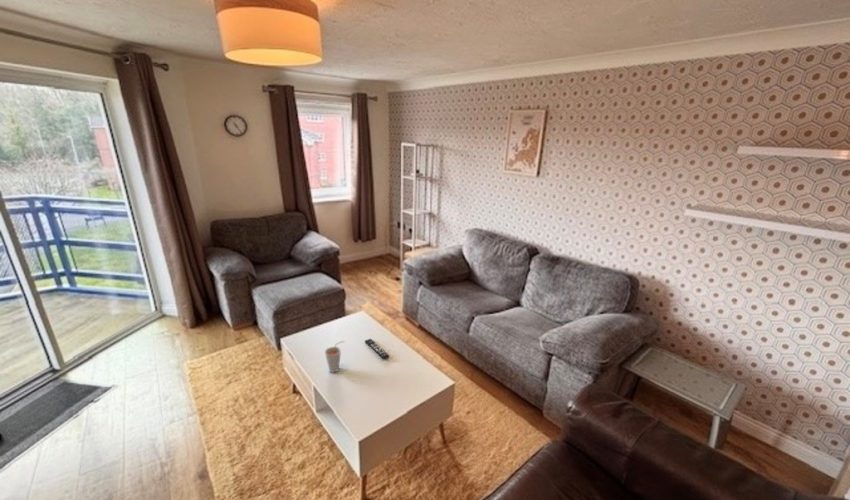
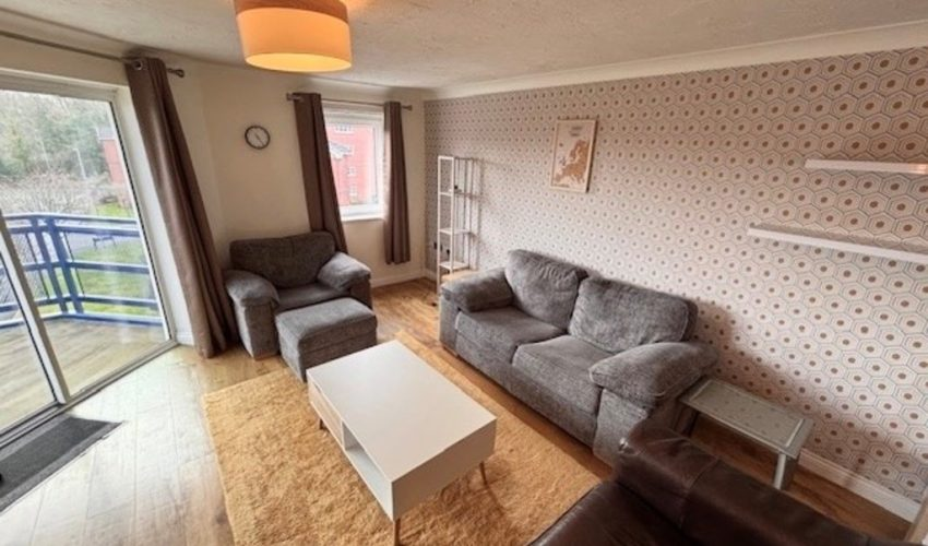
- remote control [364,338,390,360]
- cup [324,340,345,373]
